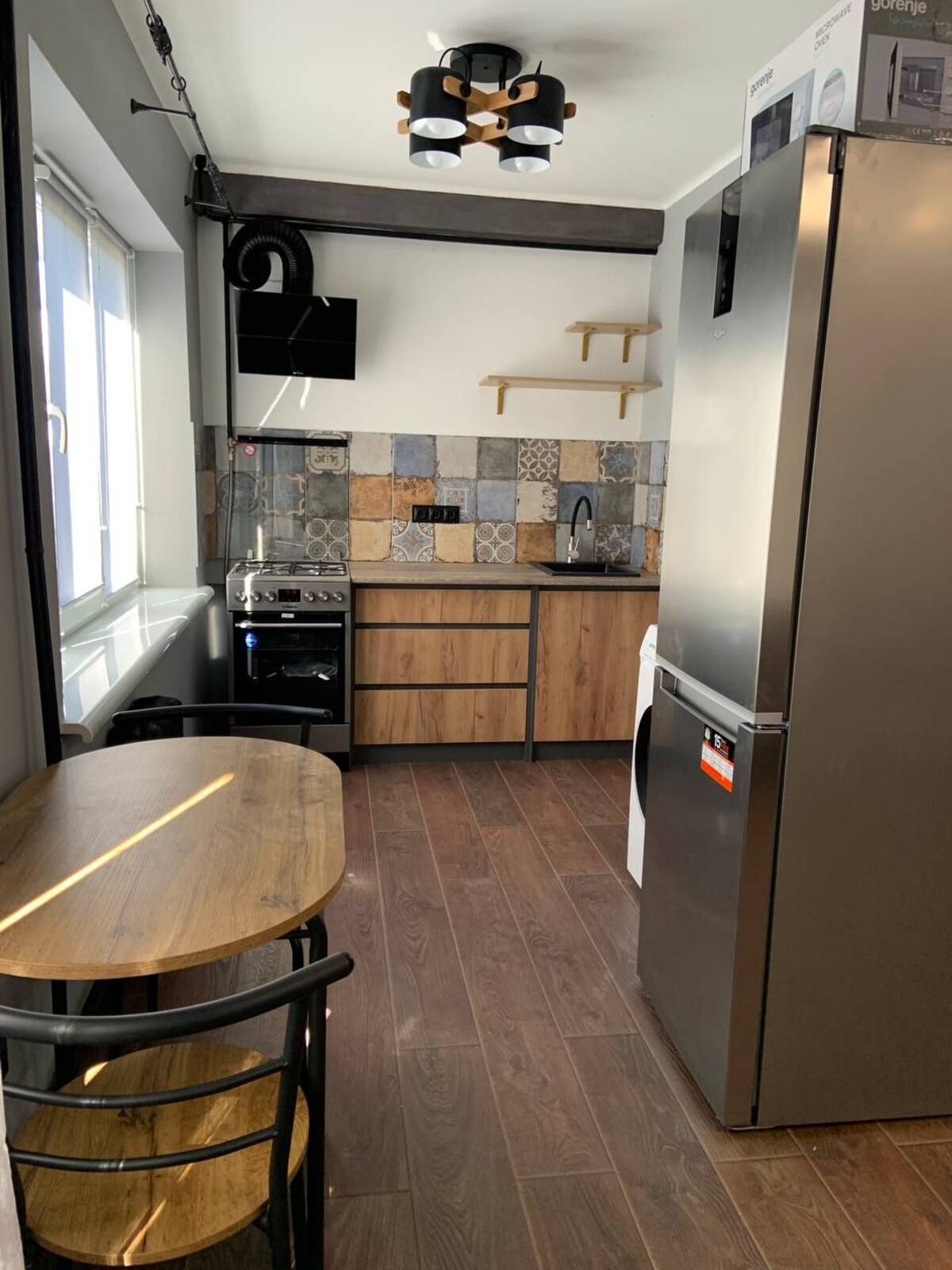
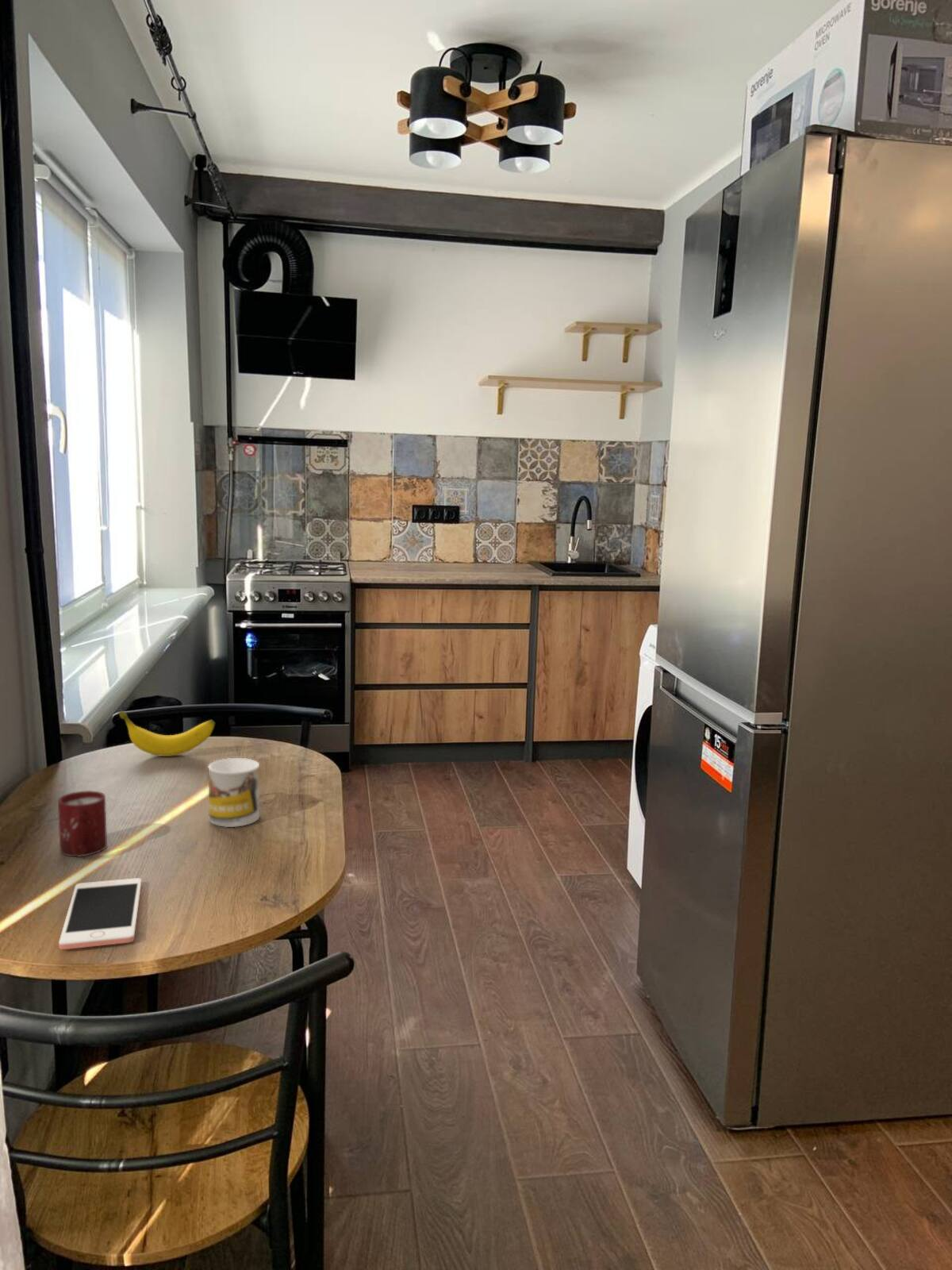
+ cell phone [58,877,142,950]
+ banana [118,710,216,757]
+ mug [208,757,260,828]
+ cup [57,790,108,857]
